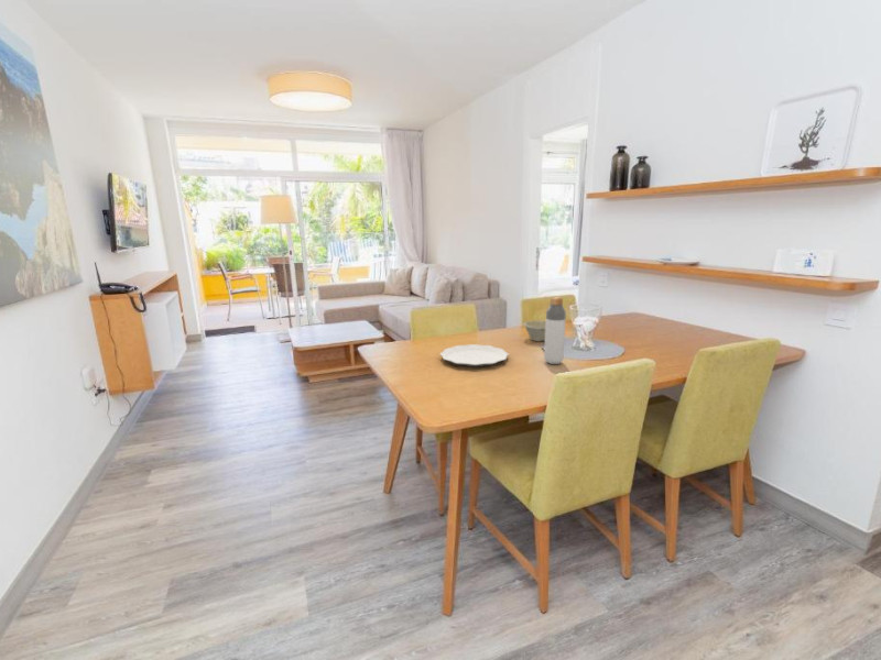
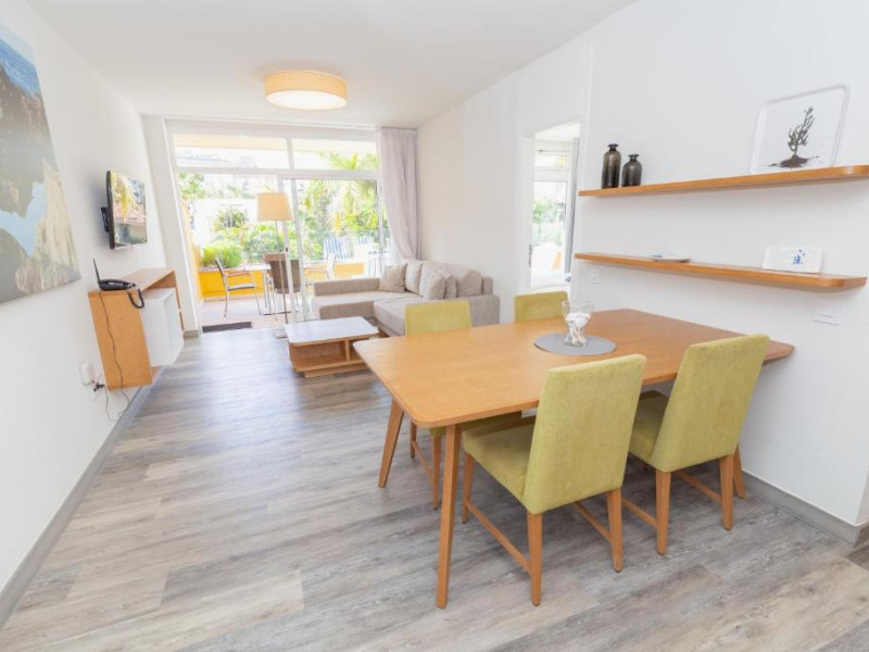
- bowl [522,319,546,342]
- plate [439,343,510,369]
- bottle [543,296,567,365]
